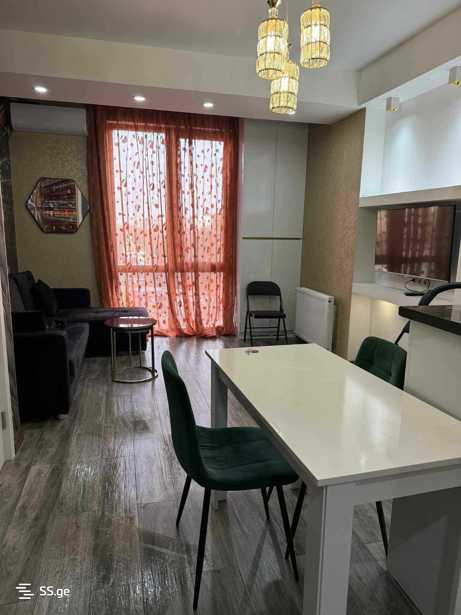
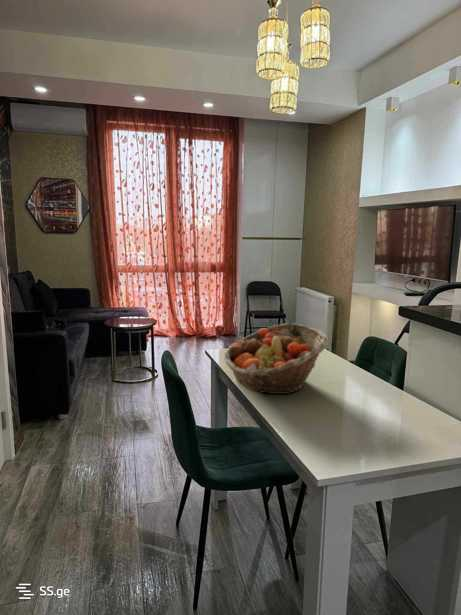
+ fruit basket [223,322,329,395]
